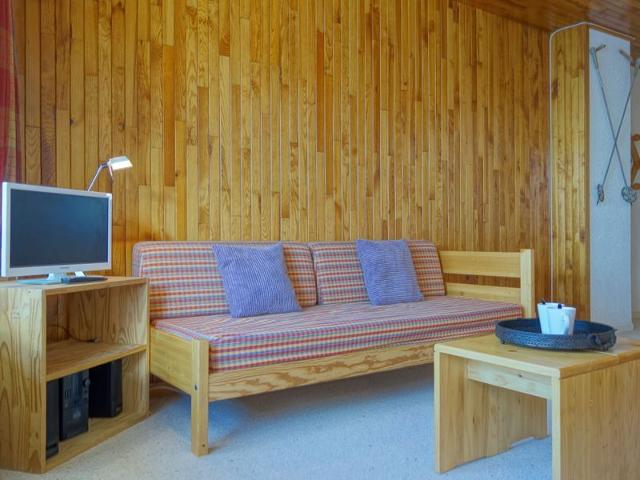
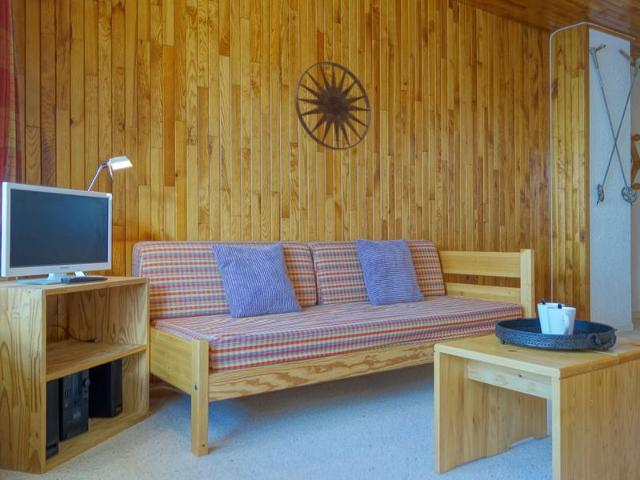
+ wall art [294,61,372,151]
